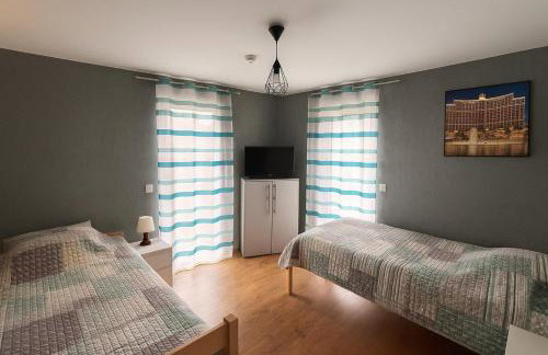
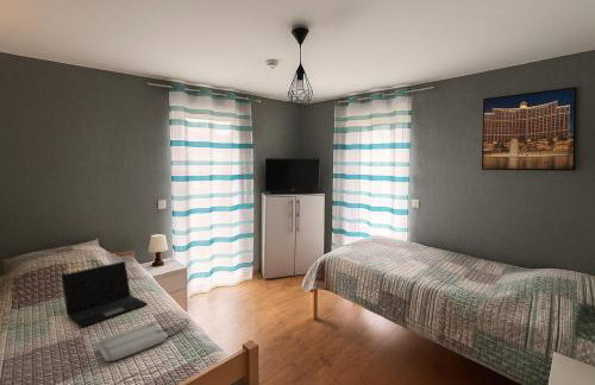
+ tote bag [96,318,192,362]
+ laptop [61,260,149,329]
